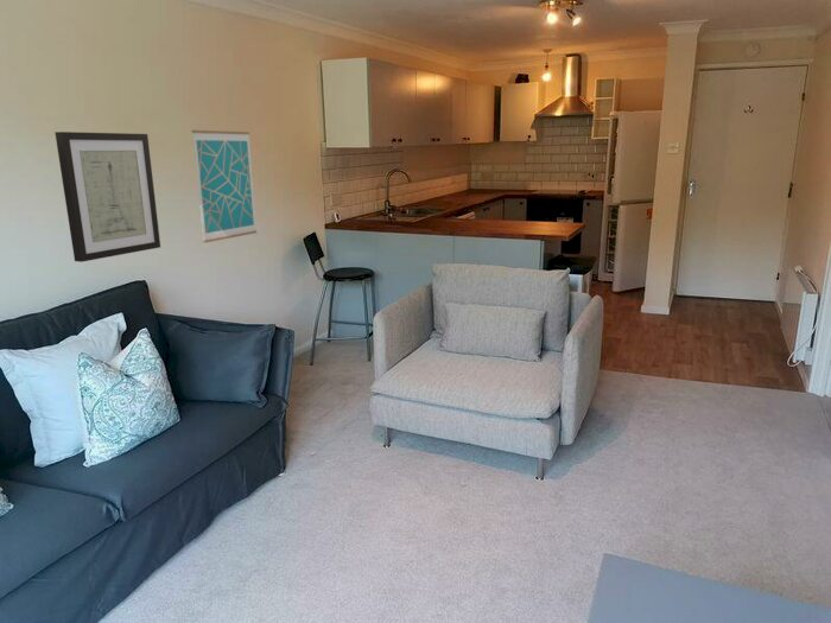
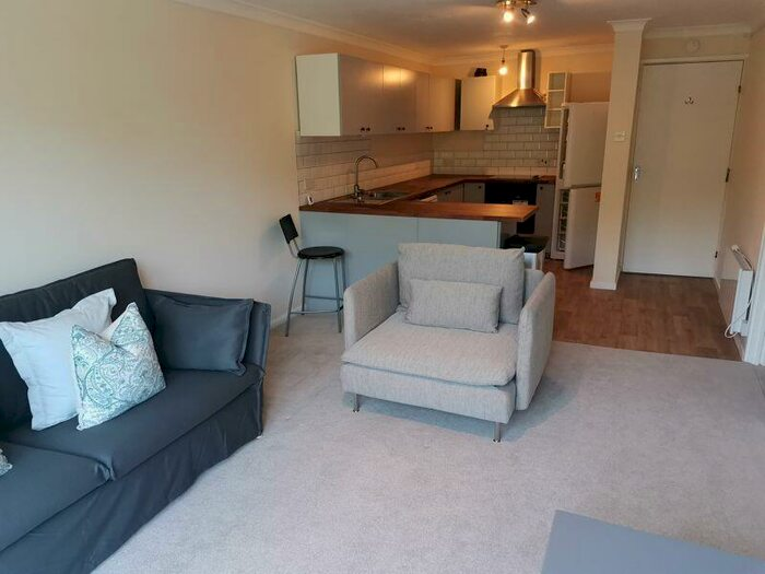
- wall art [55,131,161,263]
- wall art [191,129,258,244]
